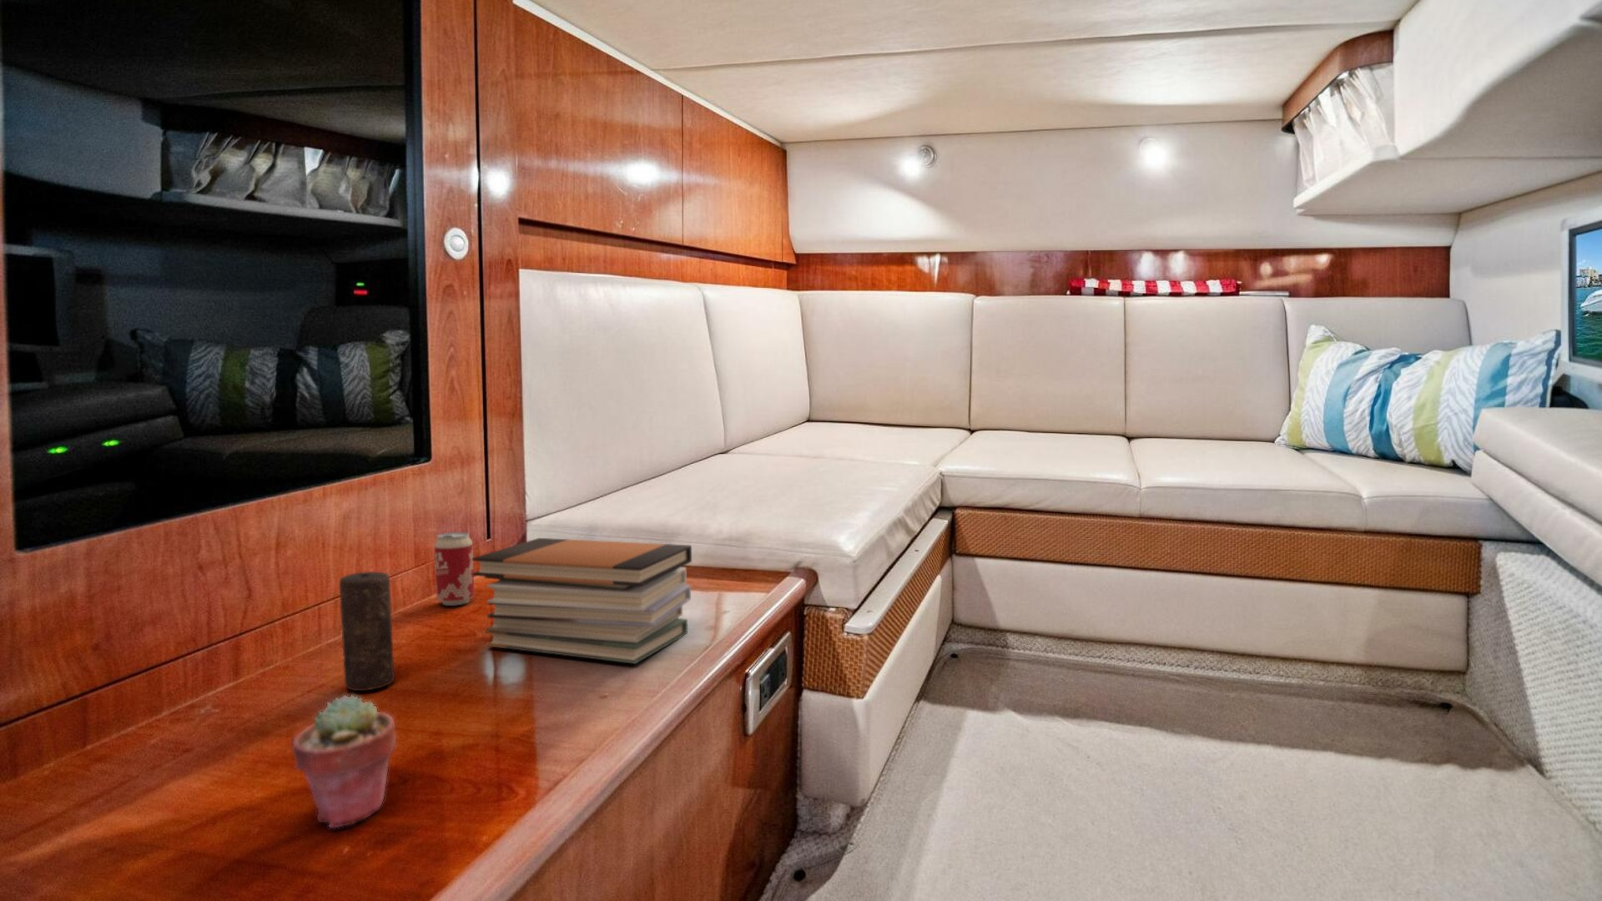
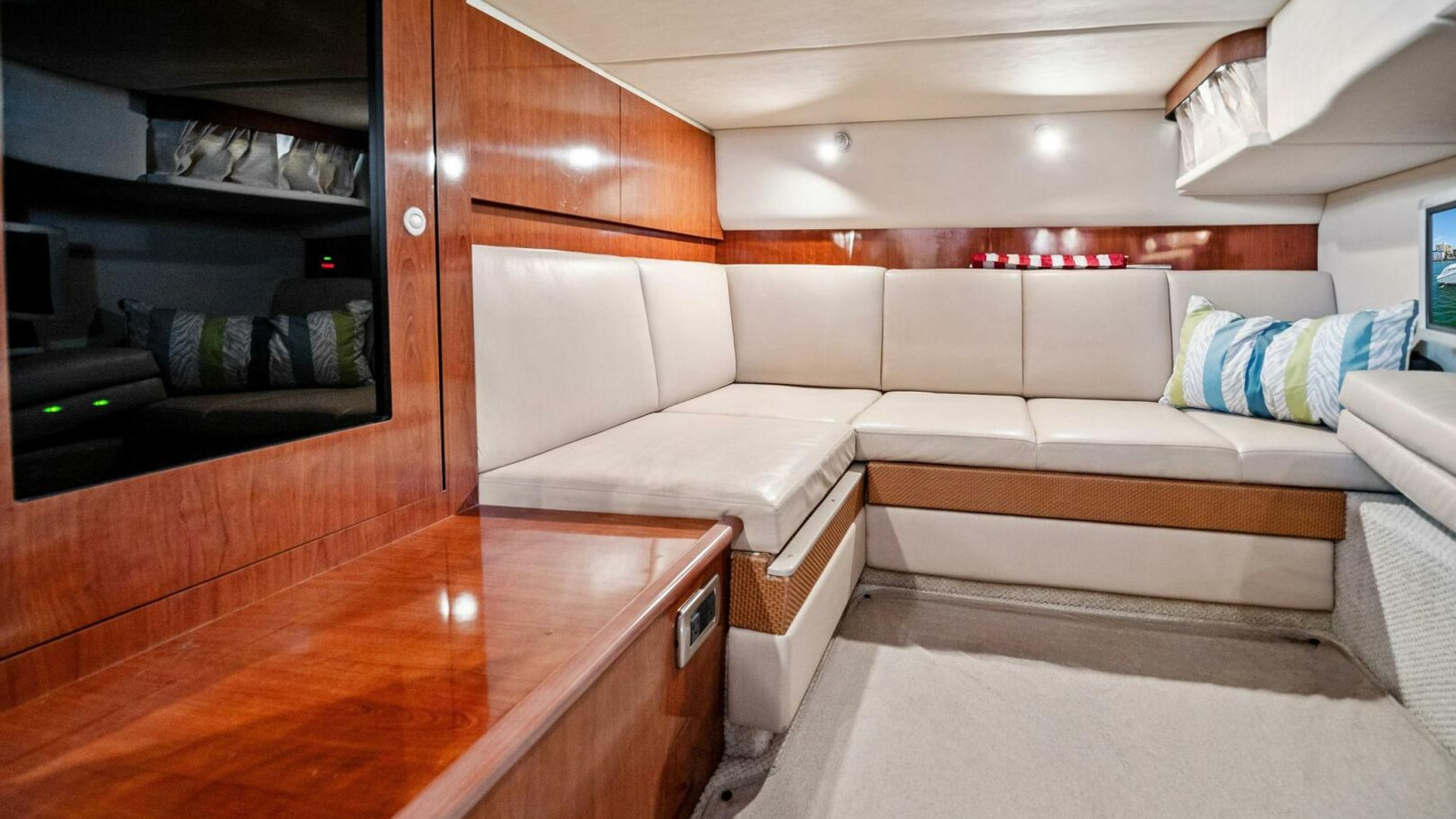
- candle [339,571,395,692]
- book stack [472,537,692,664]
- beverage can [434,531,475,606]
- potted succulent [292,694,397,828]
